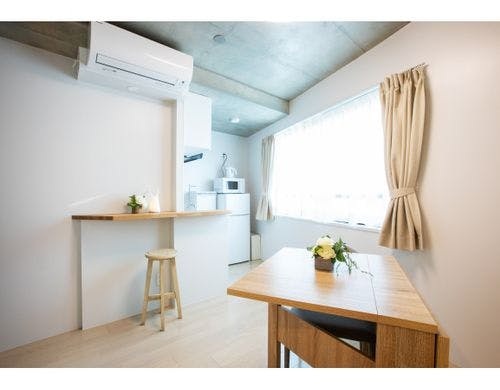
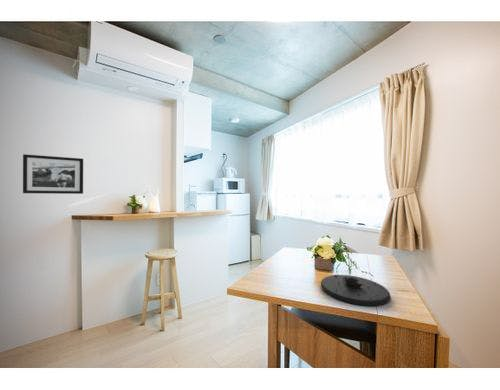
+ plate [320,274,391,307]
+ picture frame [22,153,84,195]
